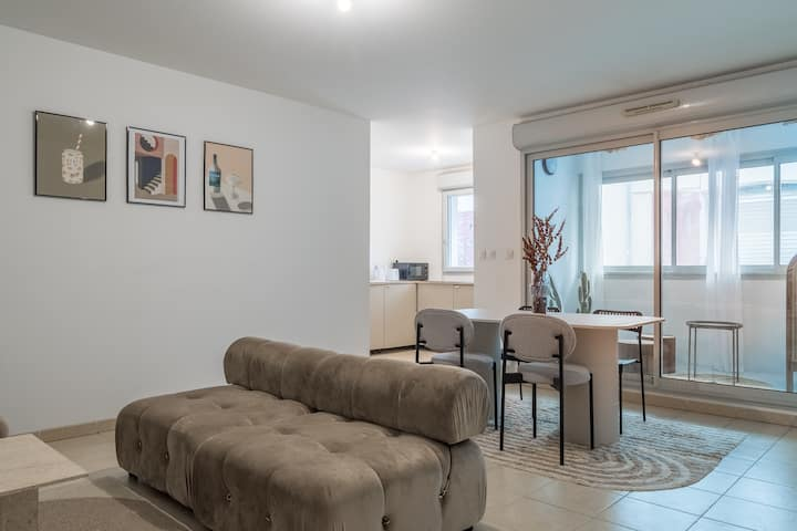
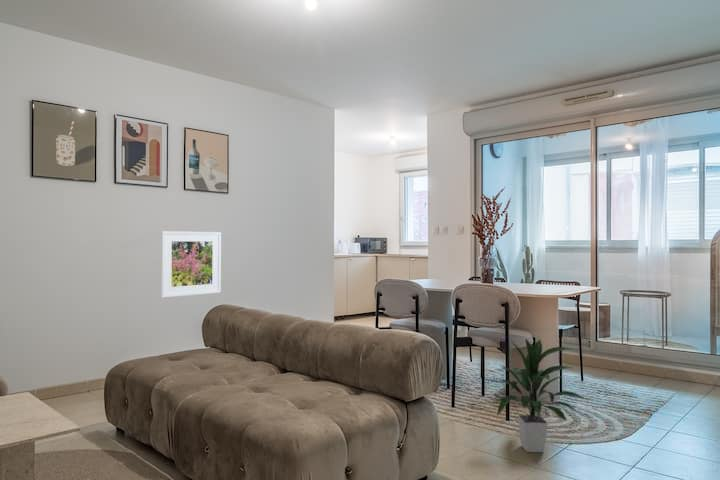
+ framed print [160,230,222,299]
+ indoor plant [494,337,586,453]
